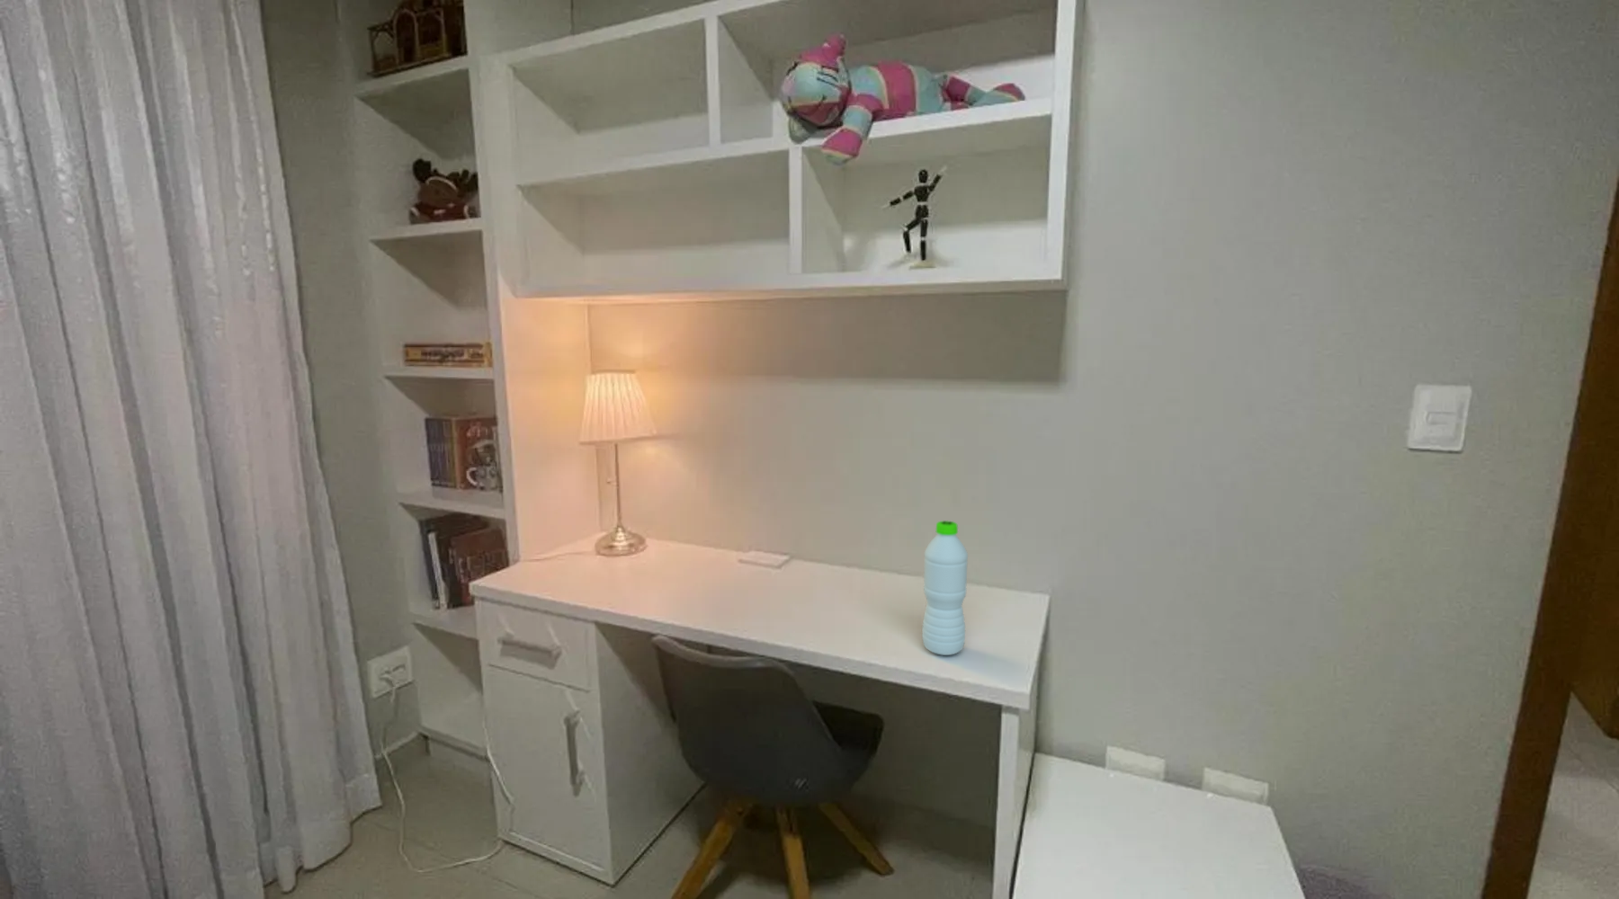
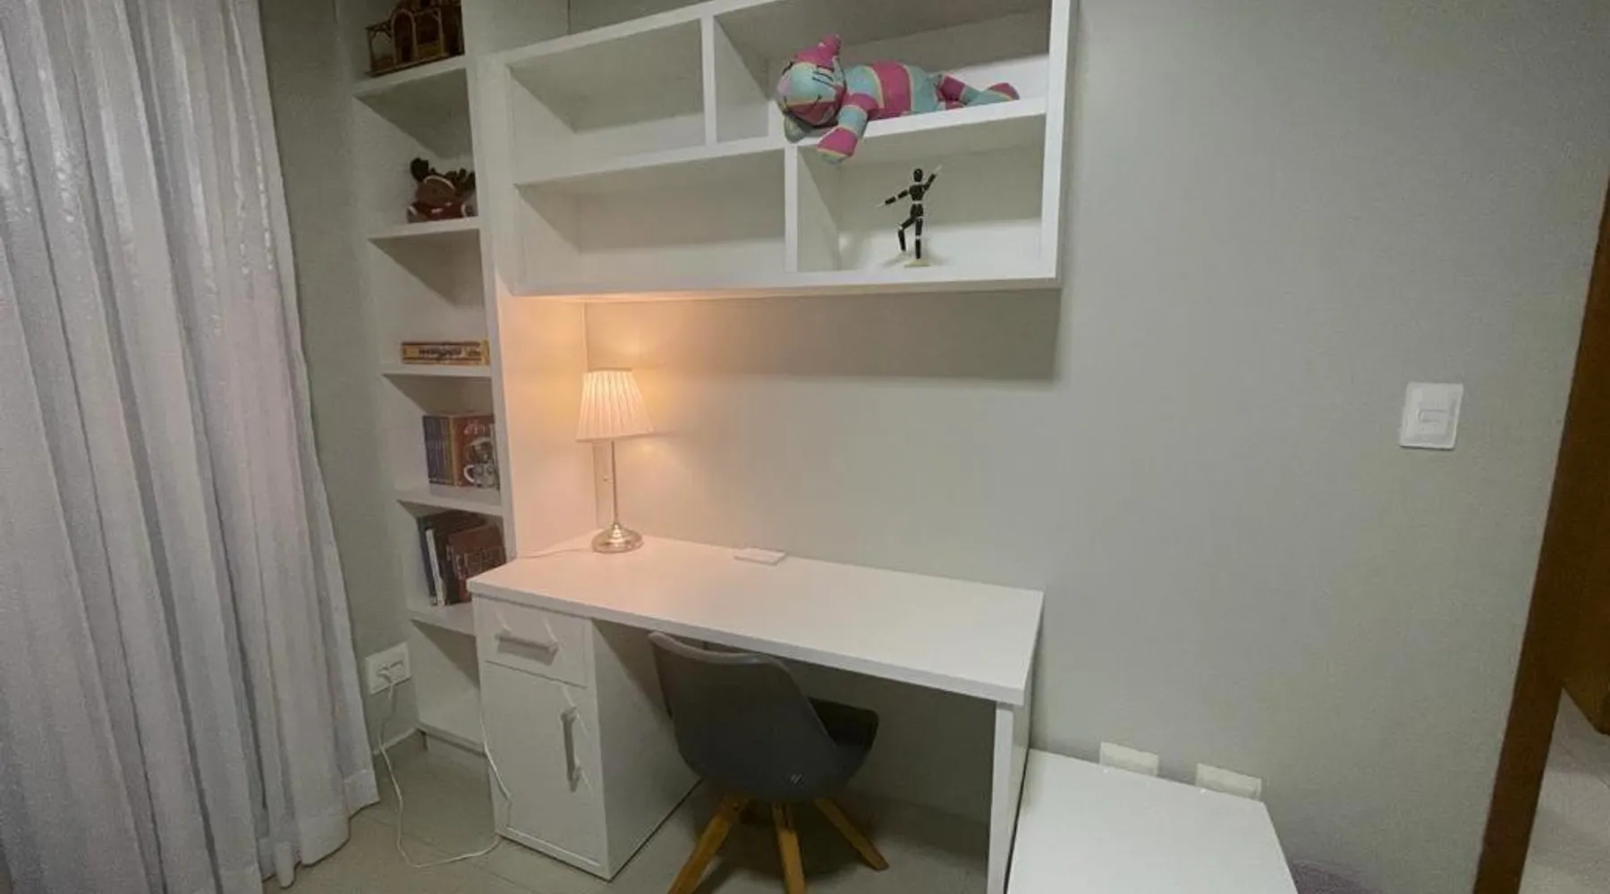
- water bottle [921,519,969,657]
